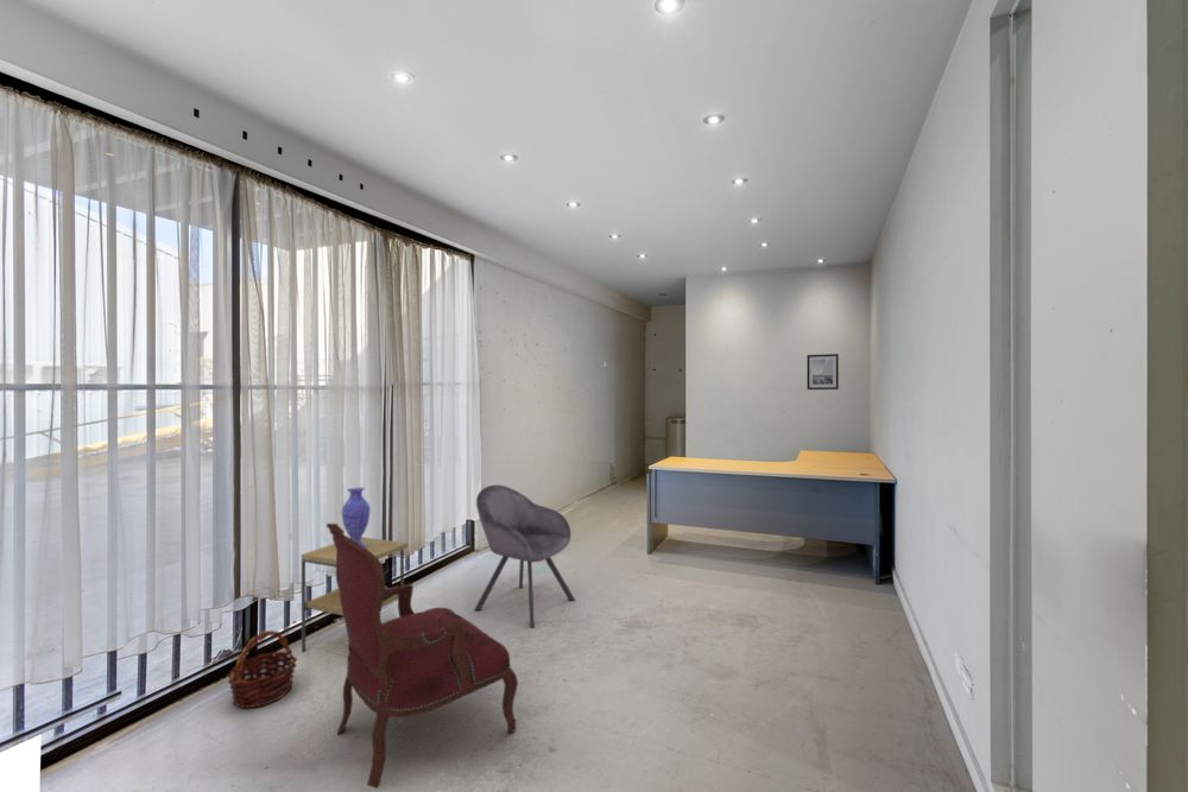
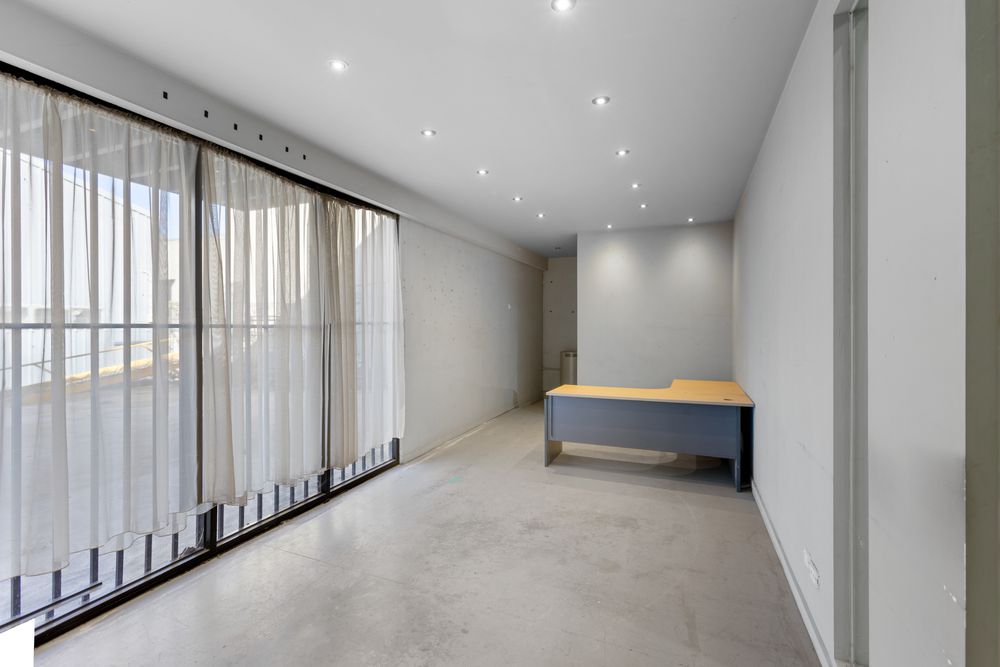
- wall art [805,353,840,391]
- armchair [326,522,519,790]
- vase [341,487,372,547]
- side table [301,536,410,653]
- basket [226,629,298,709]
- chair [473,483,576,628]
